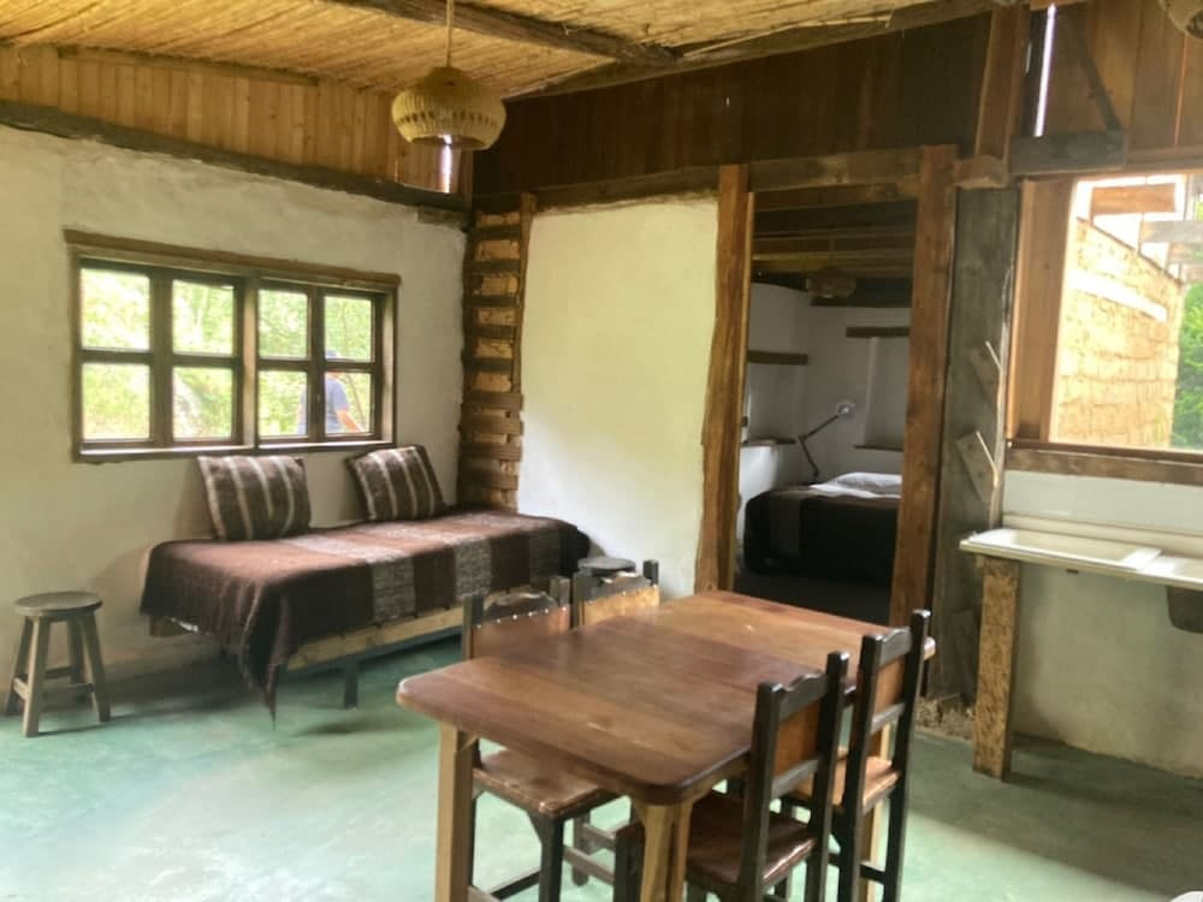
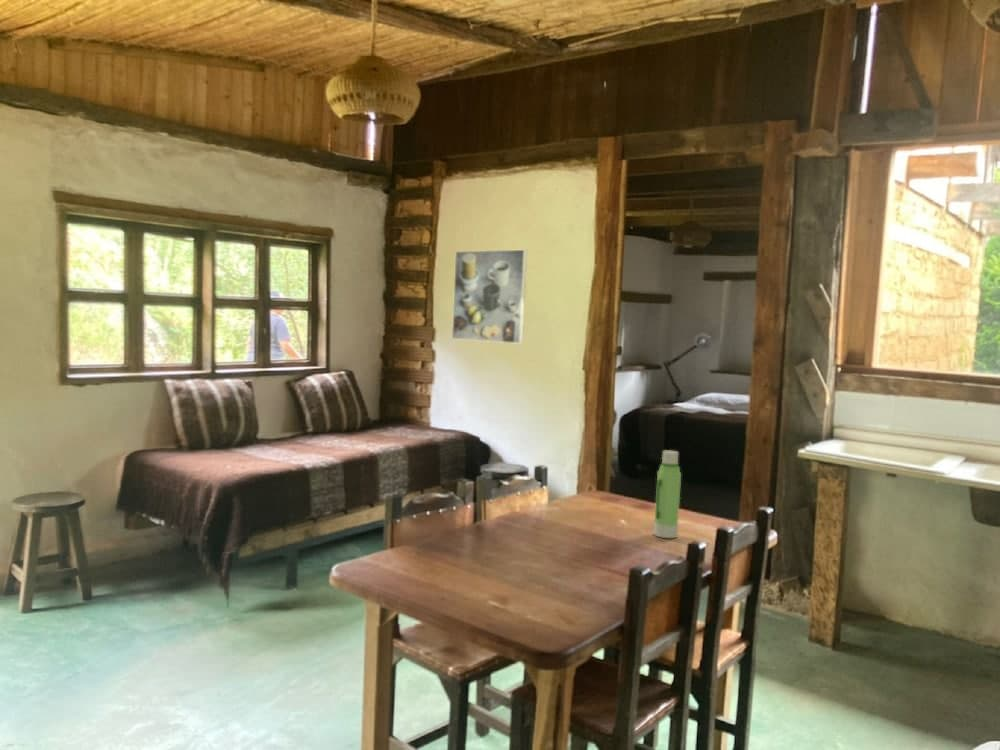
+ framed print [451,249,528,345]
+ water bottle [653,450,682,539]
